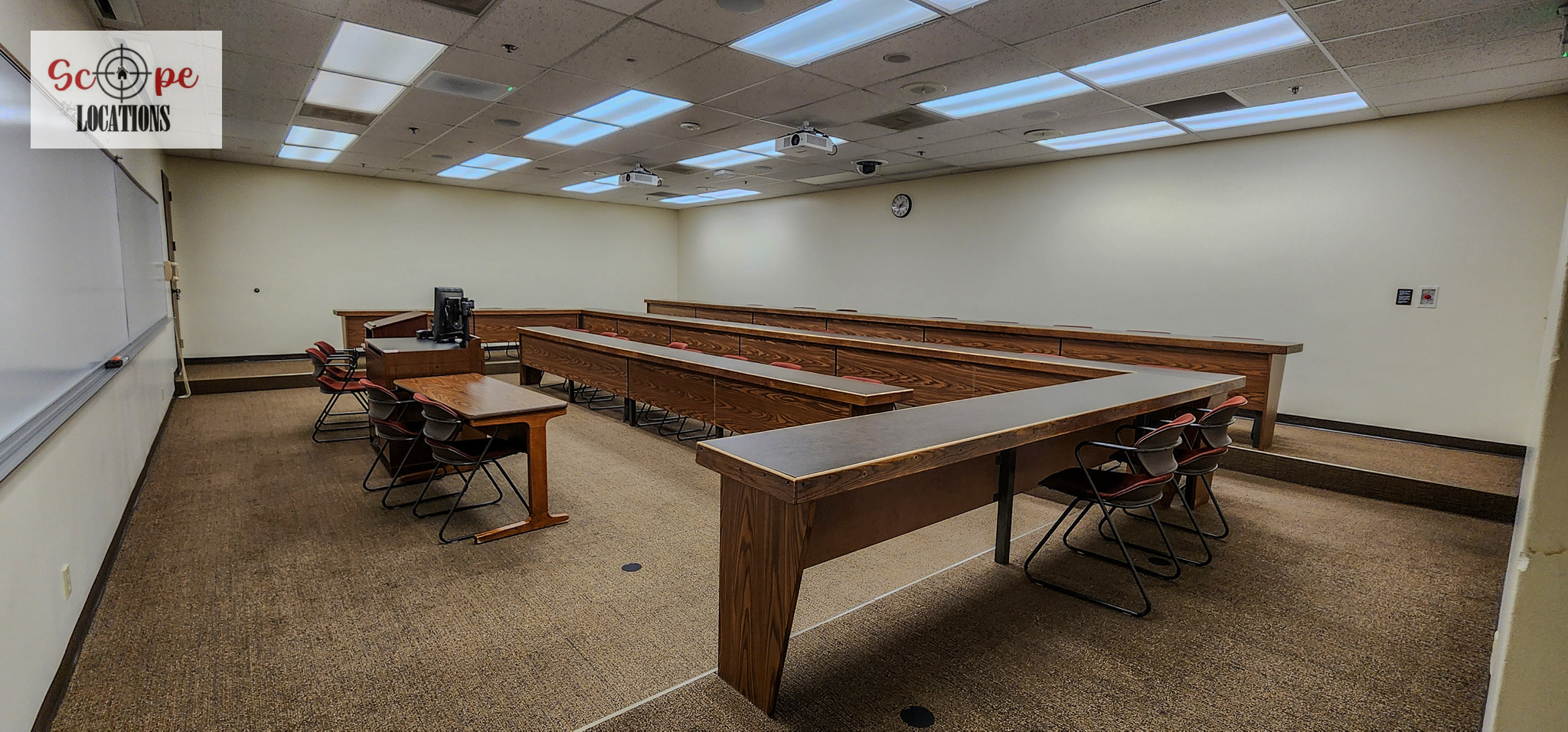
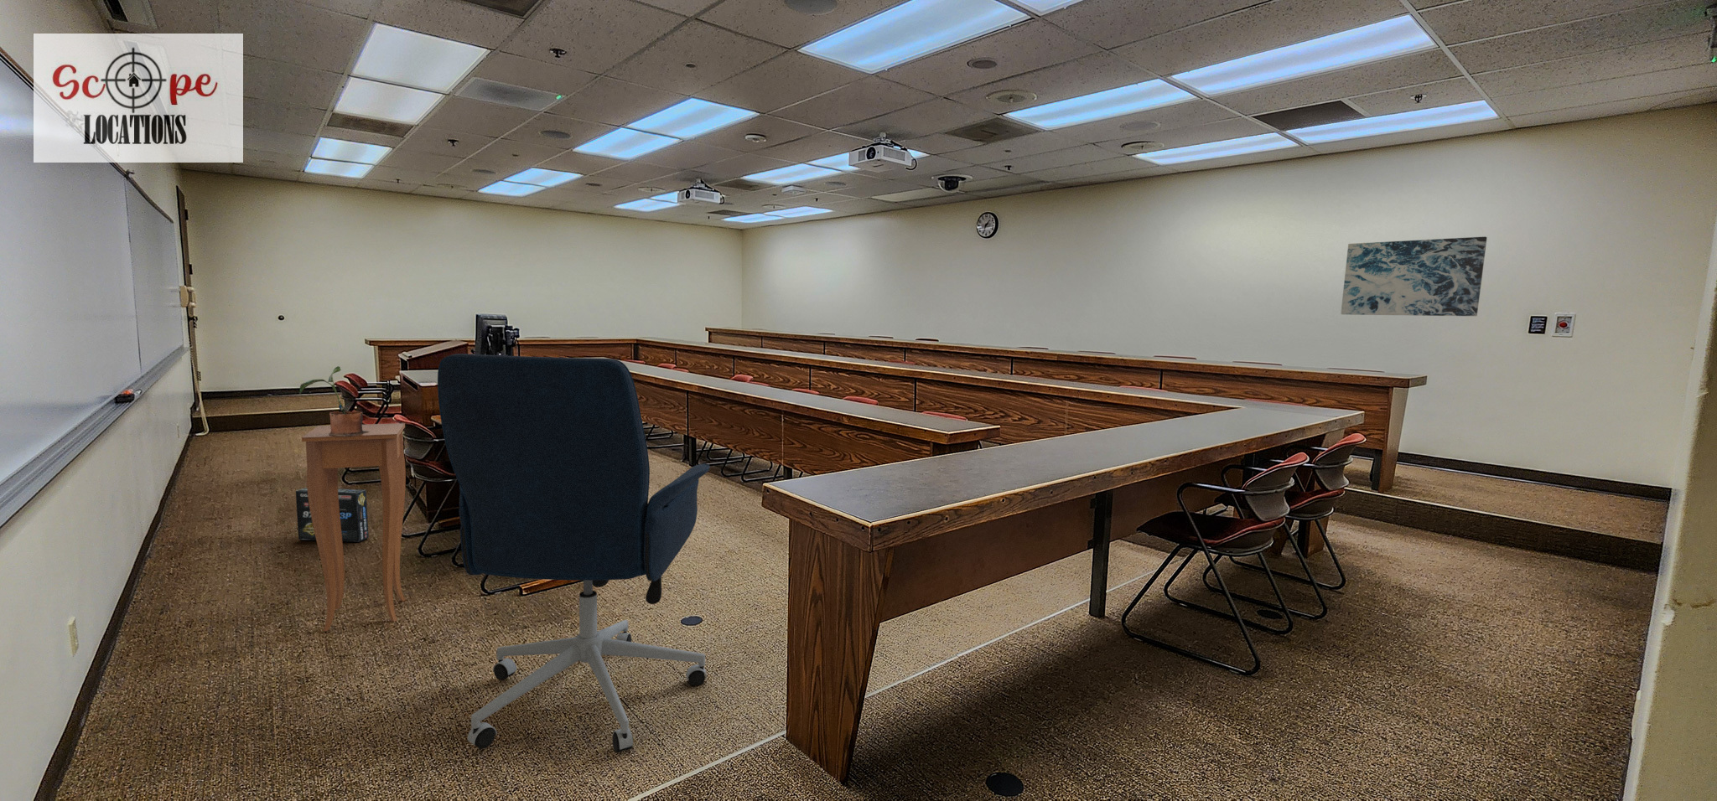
+ side table [301,422,406,631]
+ box [296,487,370,543]
+ potted plant [299,365,369,436]
+ office chair [437,352,711,754]
+ wall art [1340,235,1488,316]
